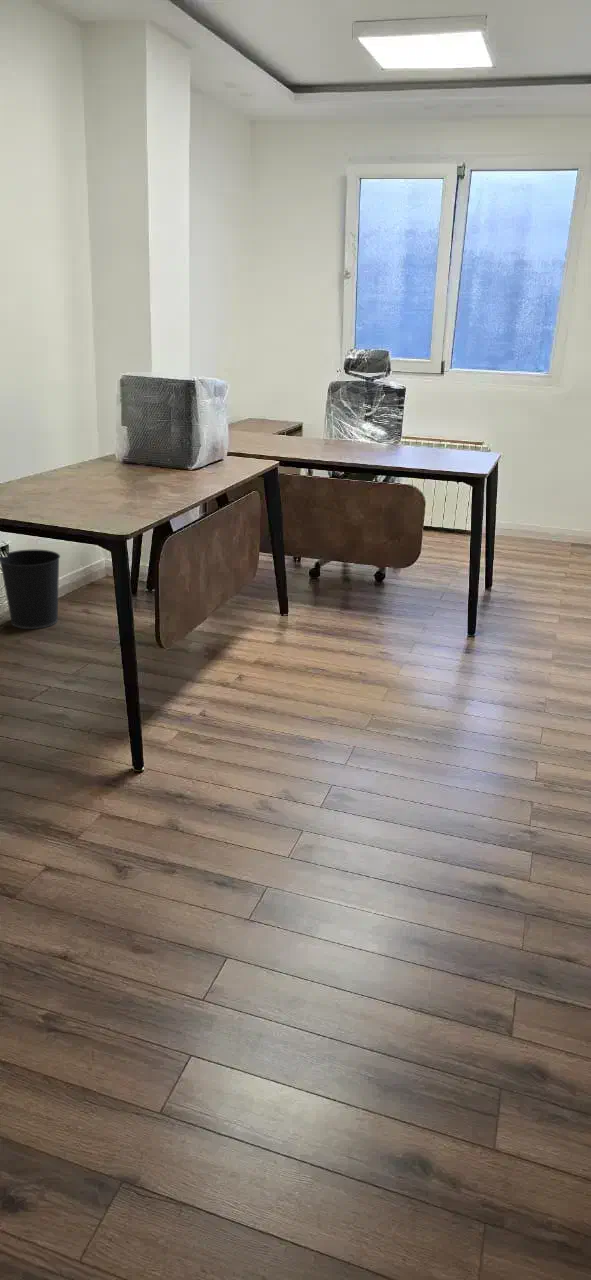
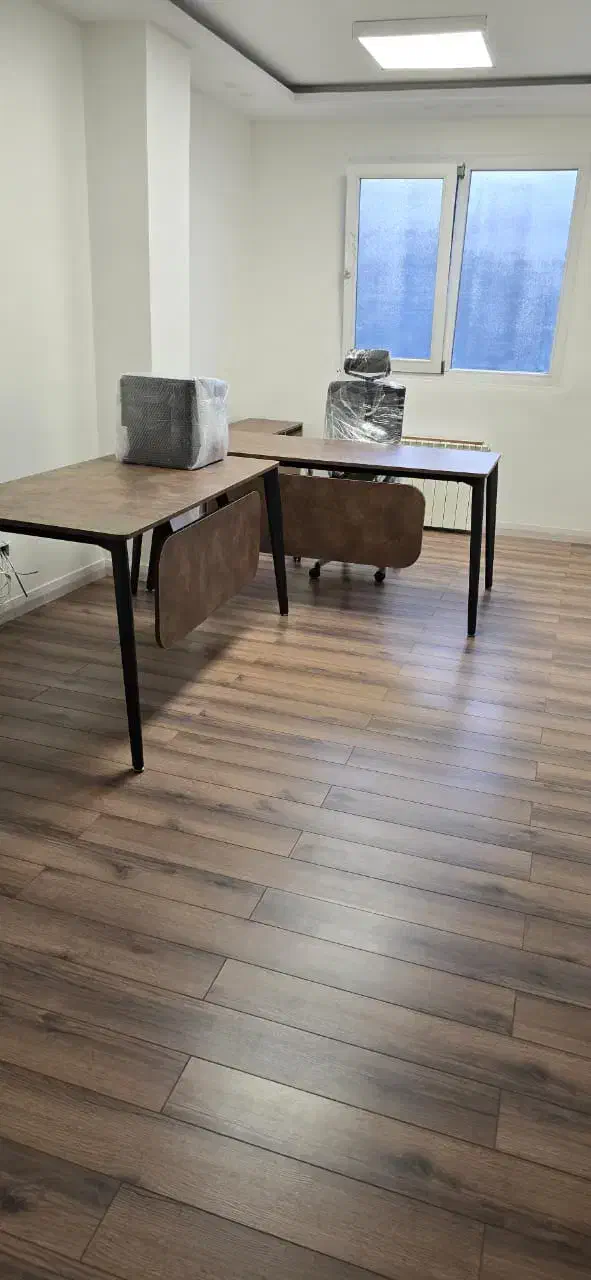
- wastebasket [0,549,61,630]
